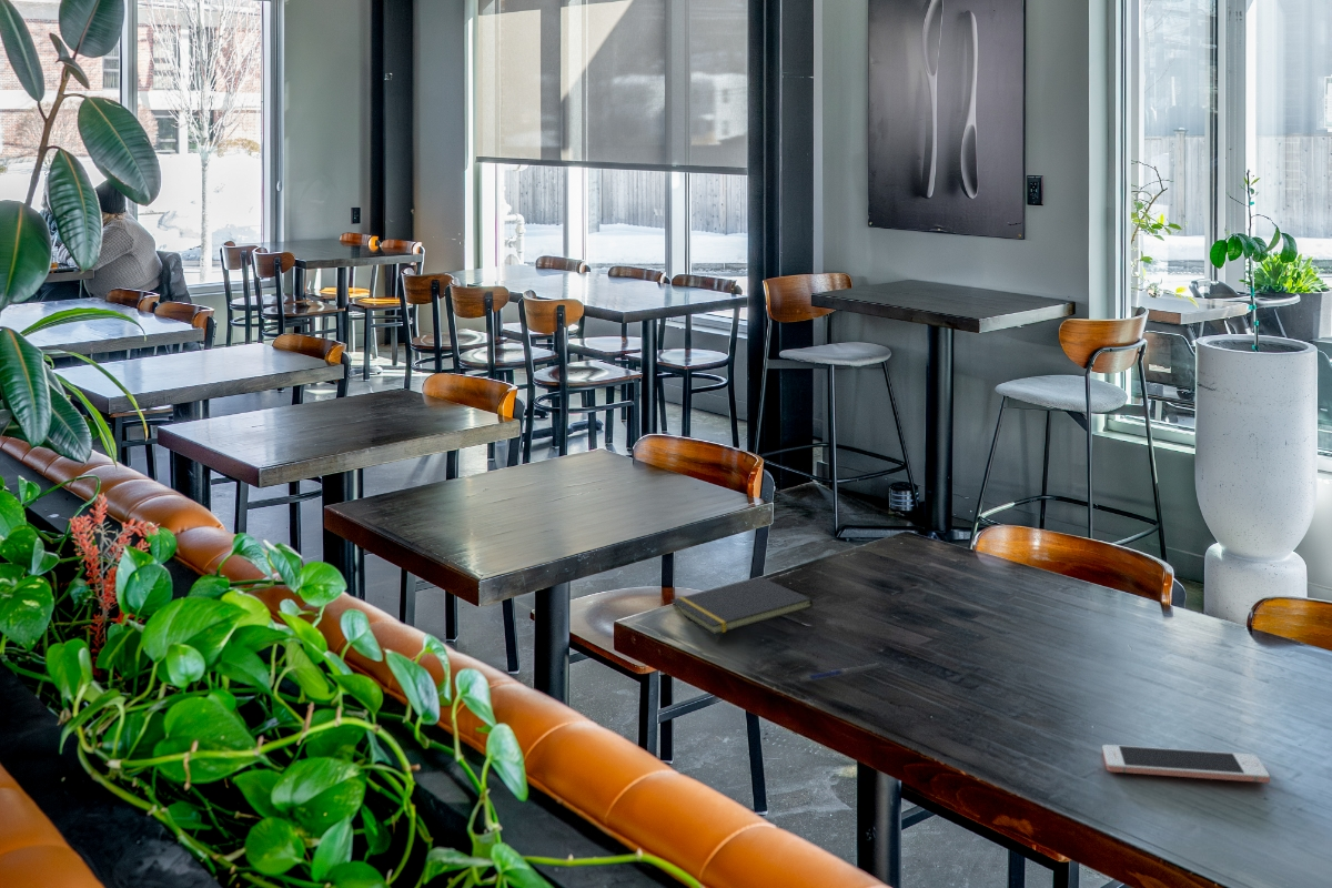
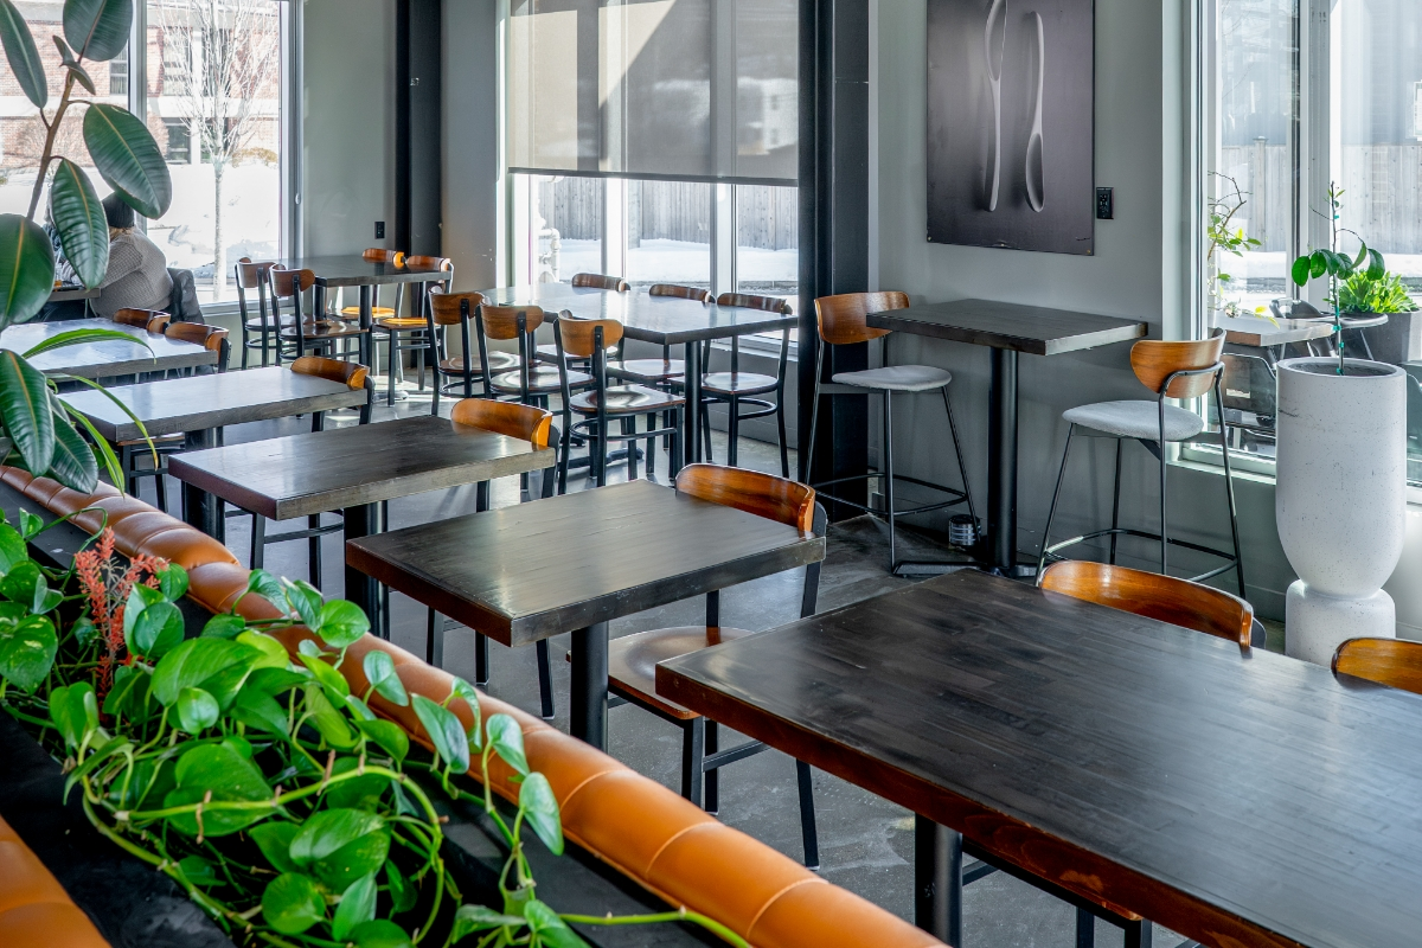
- notepad [669,576,814,635]
- pen [797,662,882,683]
- cell phone [1101,744,1271,784]
